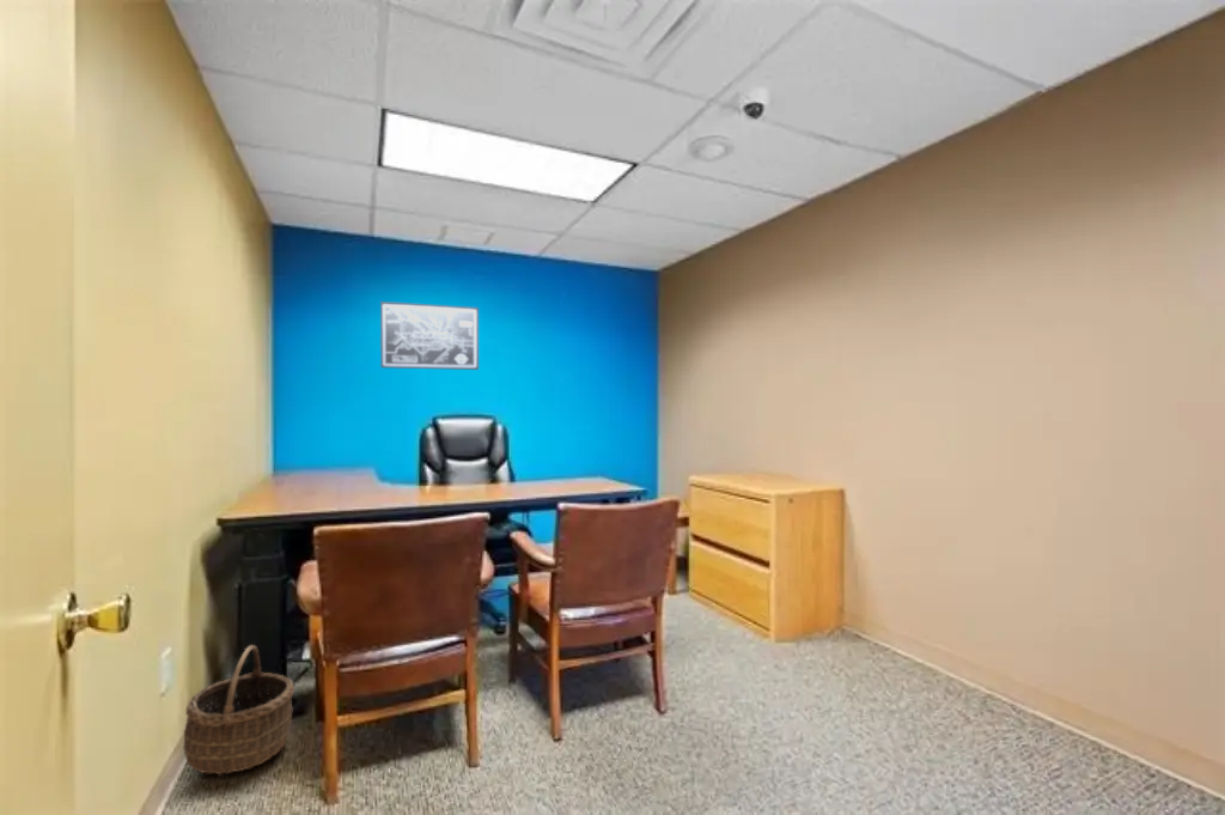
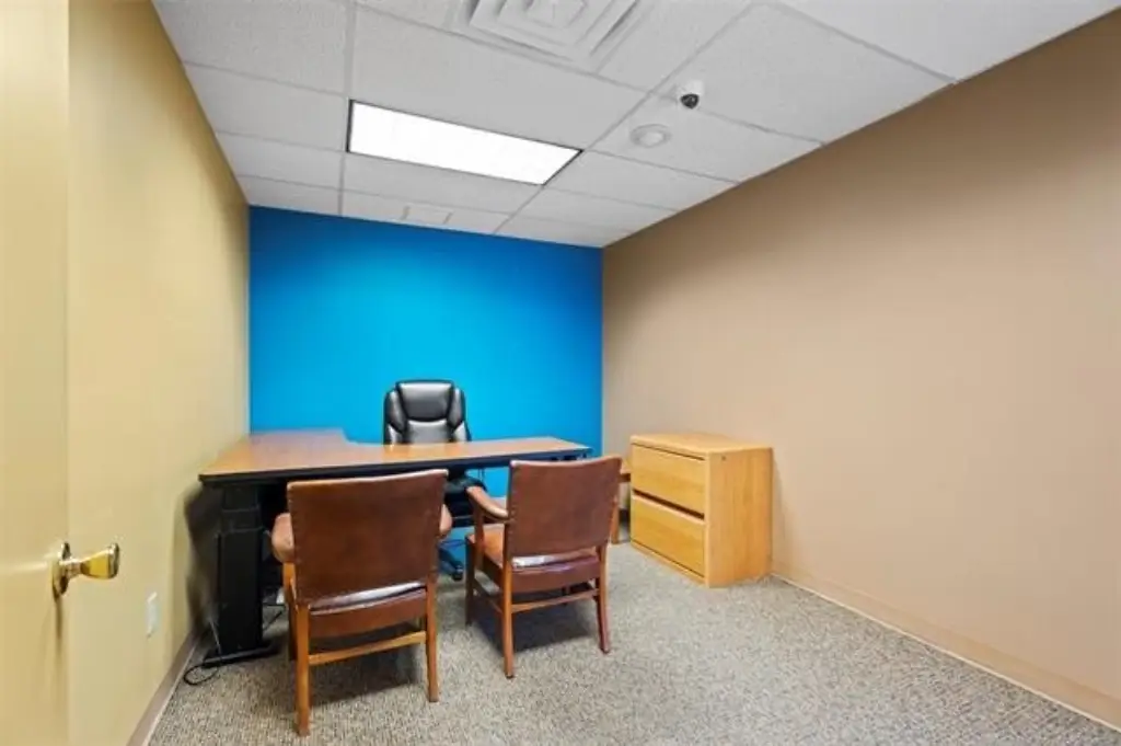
- wall art [379,300,480,371]
- wicker basket [182,644,295,776]
